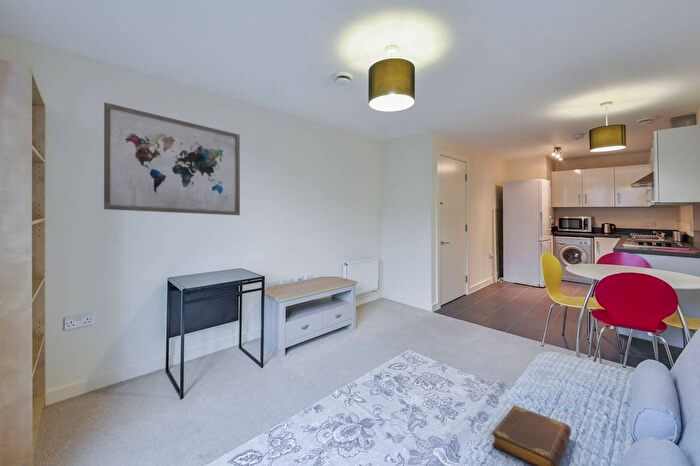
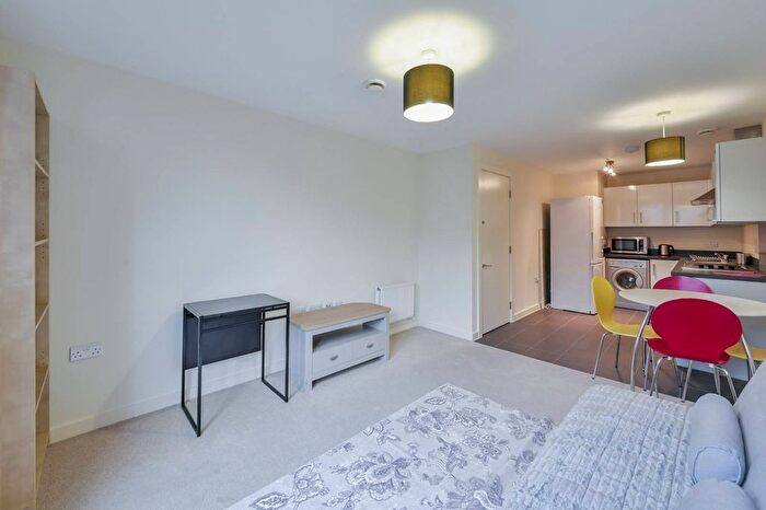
- wall art [103,102,241,216]
- book [491,404,572,466]
